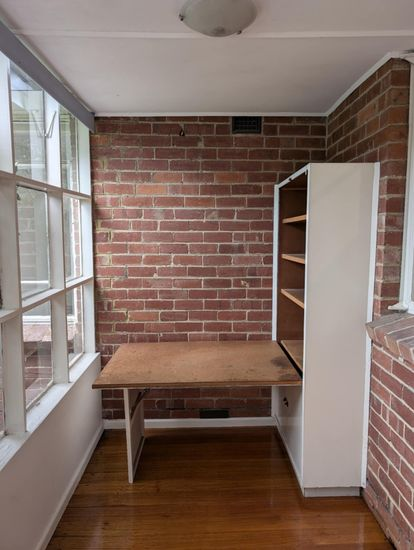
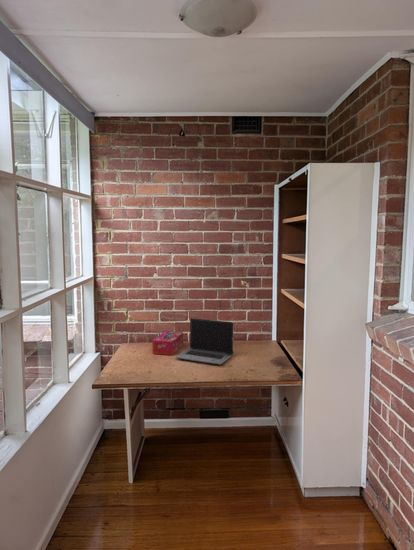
+ laptop computer [174,317,235,366]
+ tissue box [151,330,184,356]
